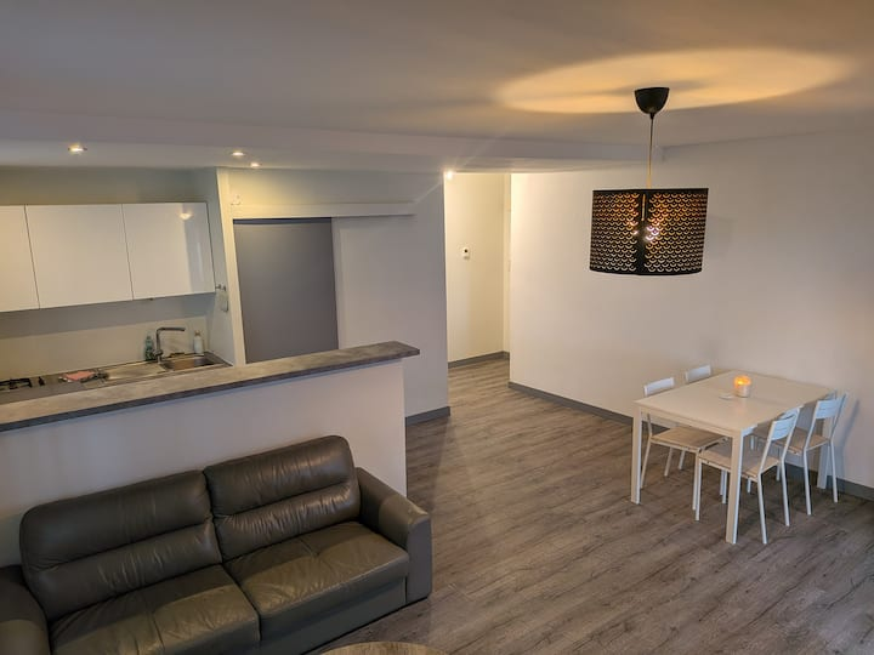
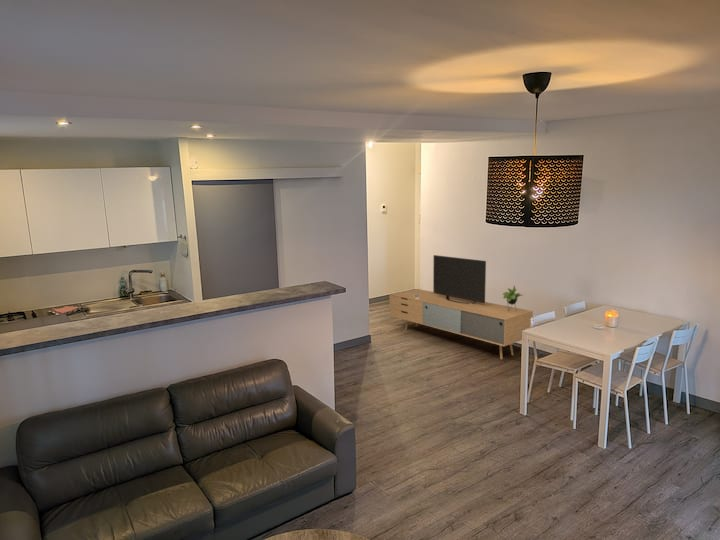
+ media console [389,254,534,360]
